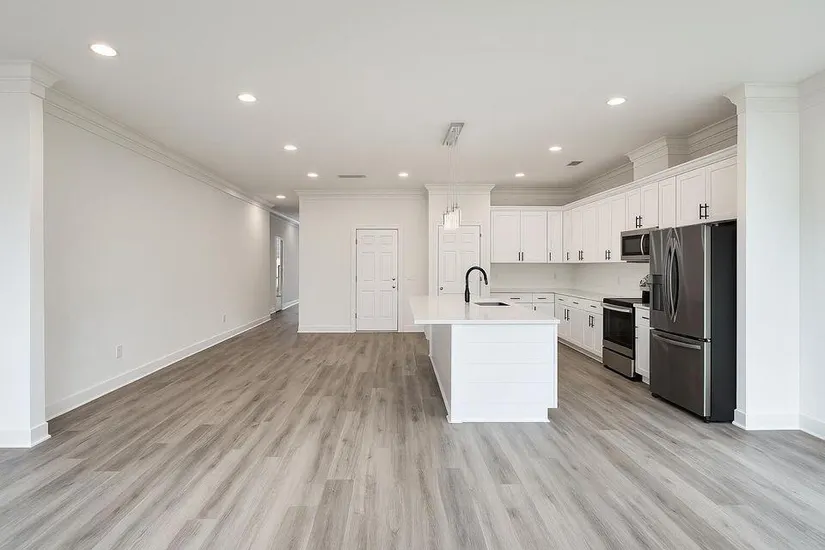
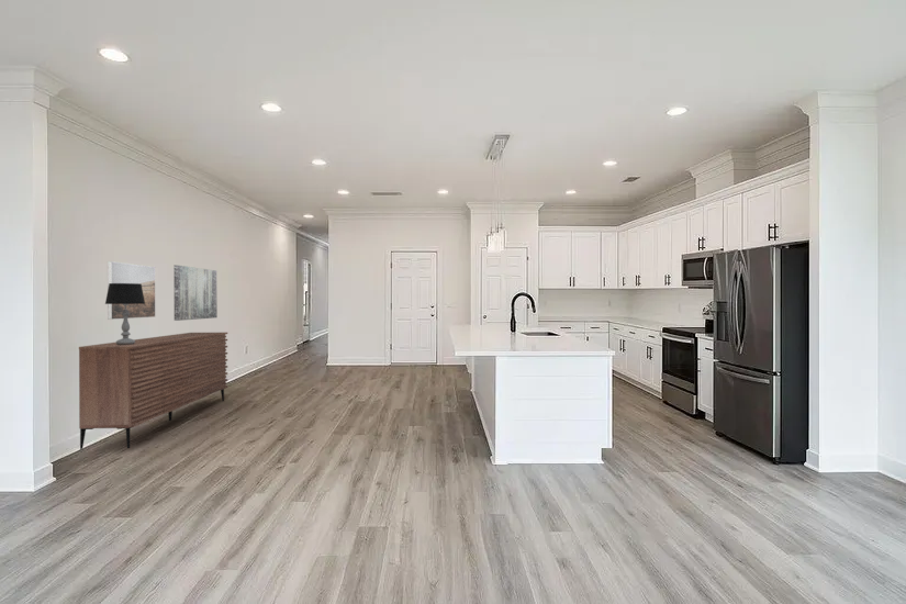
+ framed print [107,260,156,321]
+ wall art [172,264,219,322]
+ table lamp [104,283,145,345]
+ sideboard [78,332,228,450]
